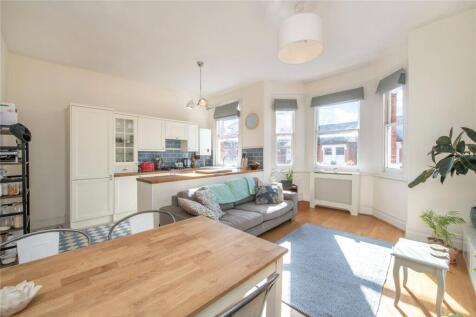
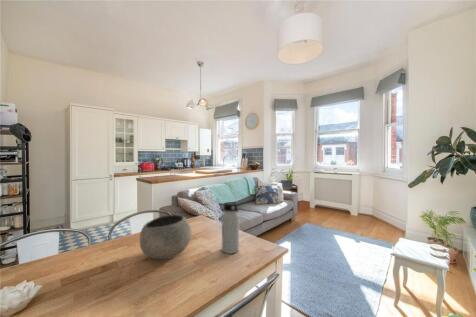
+ bowl [139,214,193,261]
+ water bottle [221,201,240,254]
